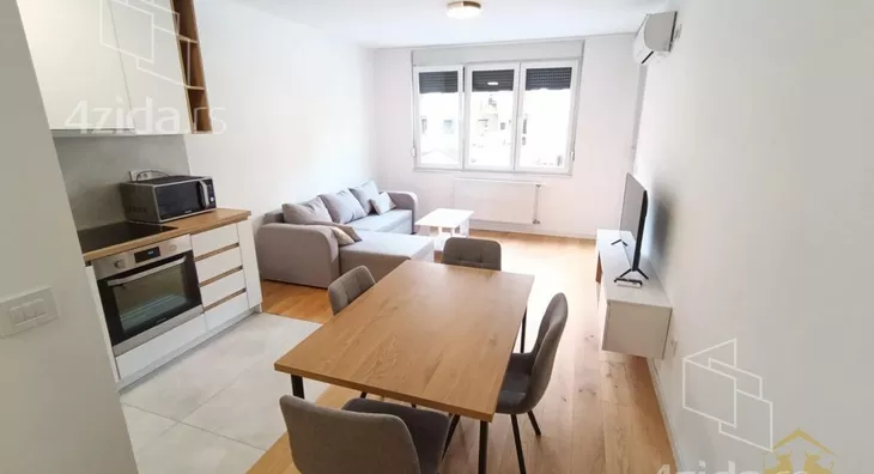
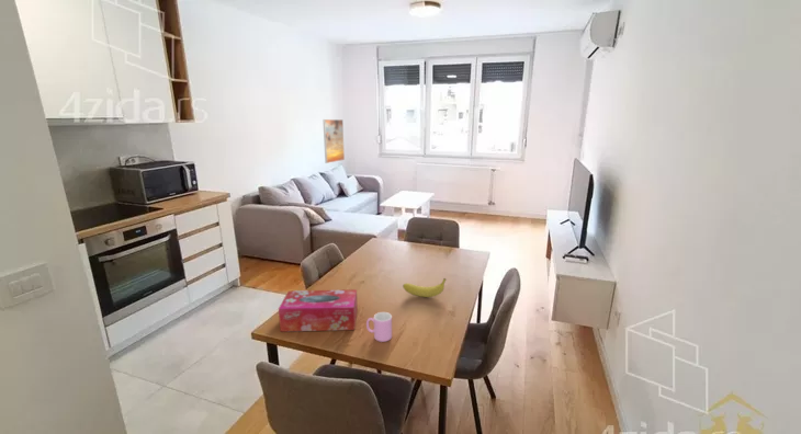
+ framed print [321,118,346,164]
+ tissue box [278,288,359,333]
+ cup [365,311,393,343]
+ fruit [402,277,448,298]
